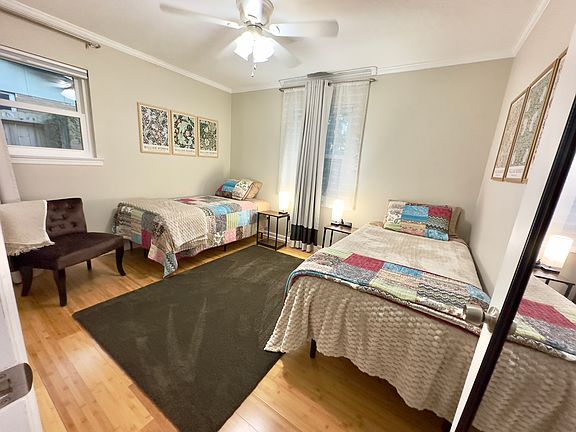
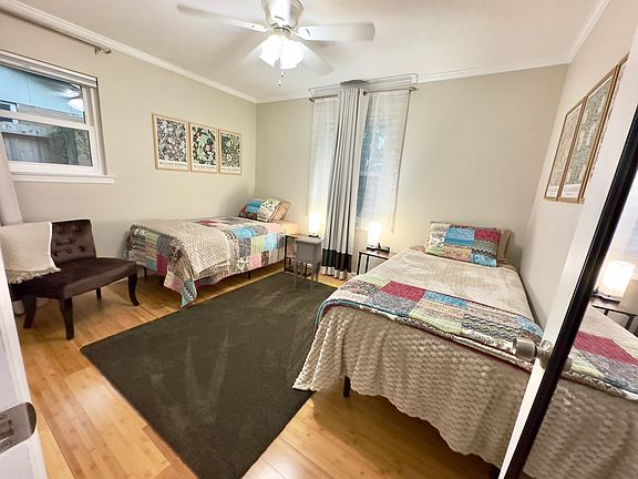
+ side table [291,235,325,293]
